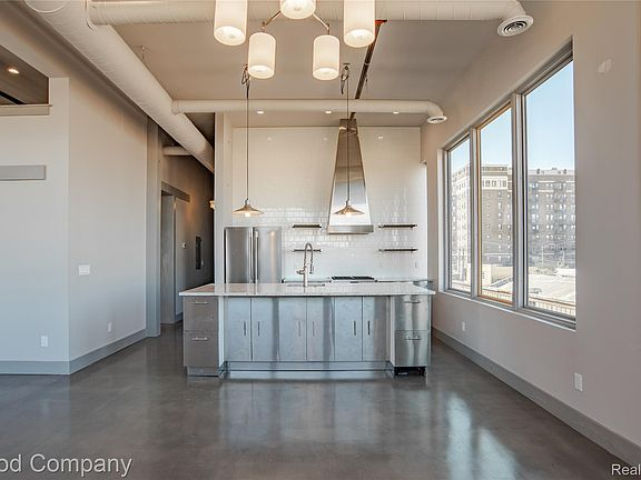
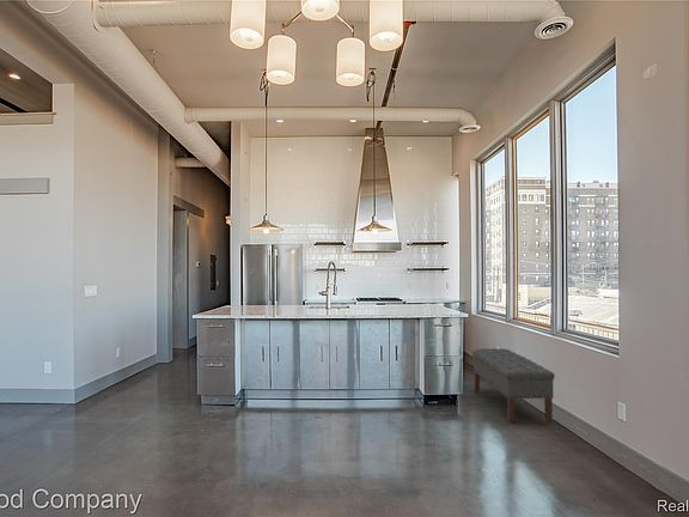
+ bench [471,347,555,425]
